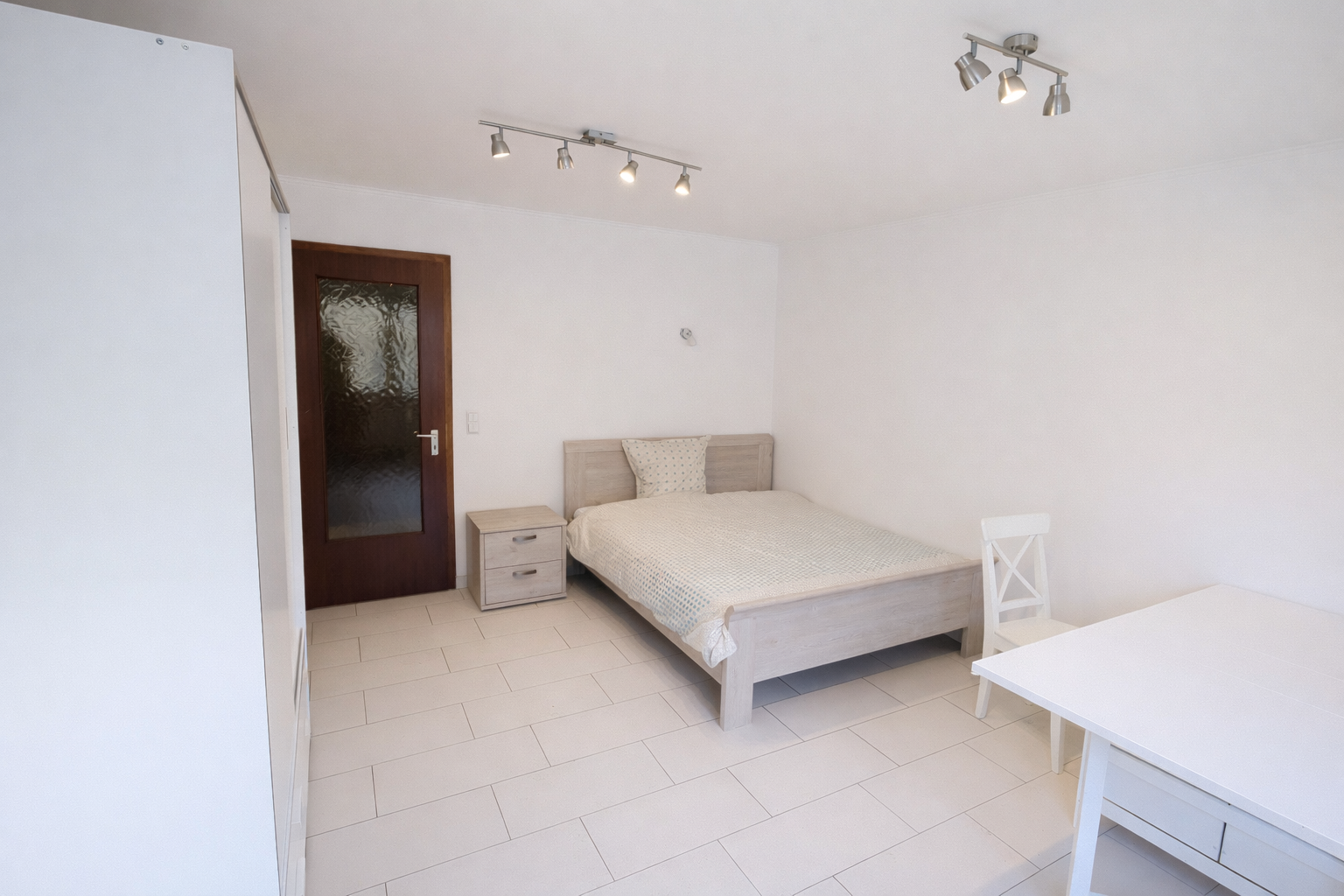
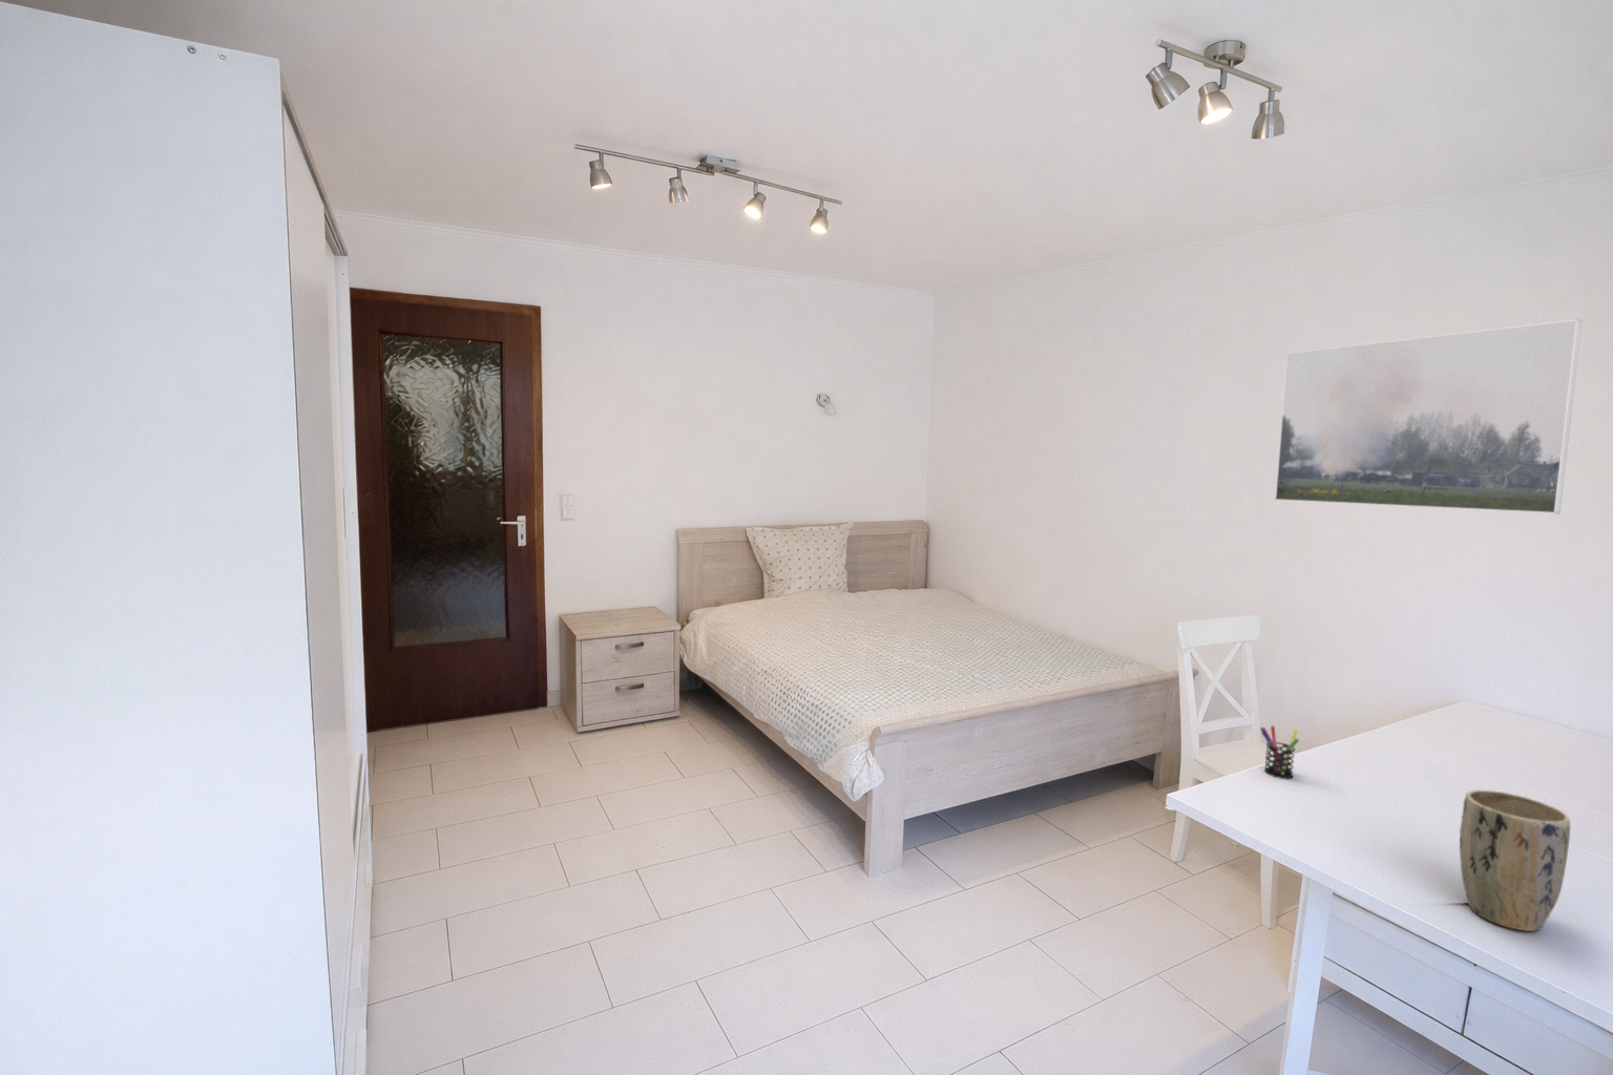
+ pen holder [1259,725,1300,780]
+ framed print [1273,318,1583,515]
+ plant pot [1458,788,1571,932]
